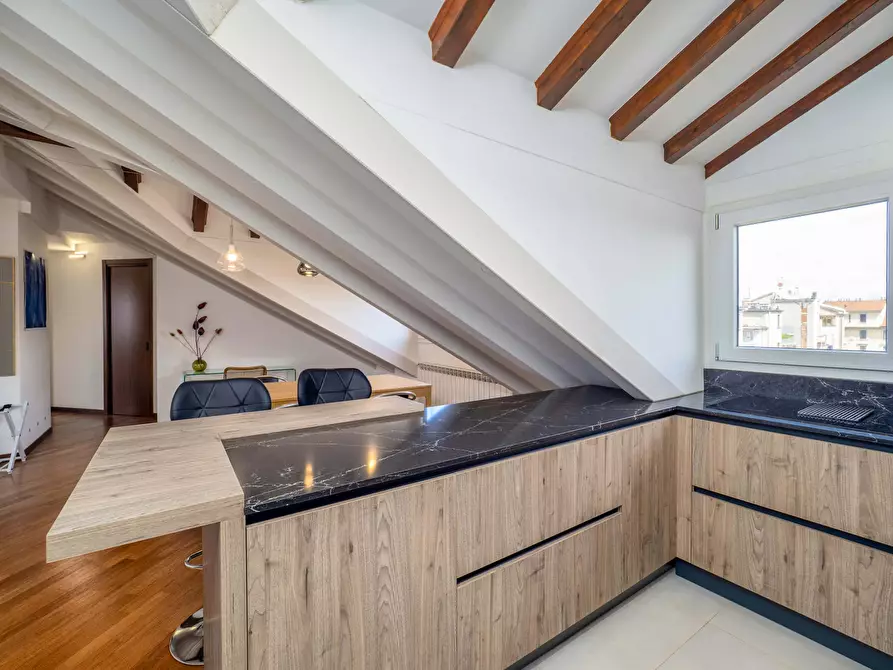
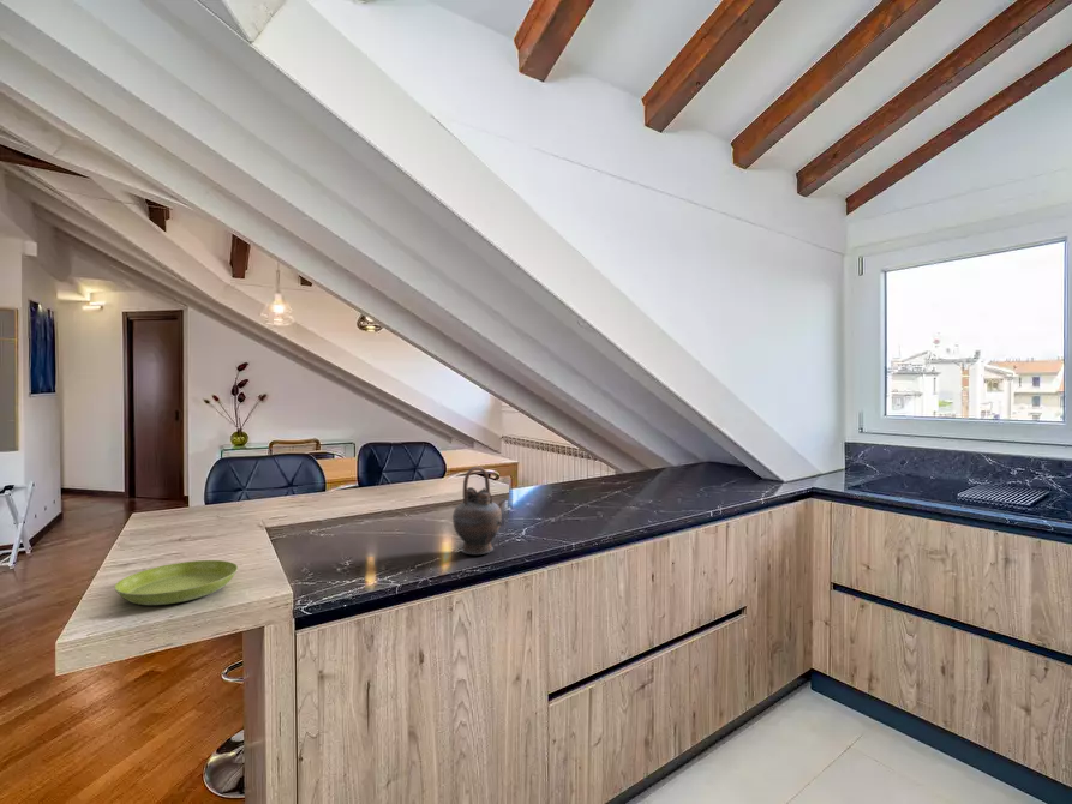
+ teapot [451,466,507,556]
+ saucer [113,559,239,606]
